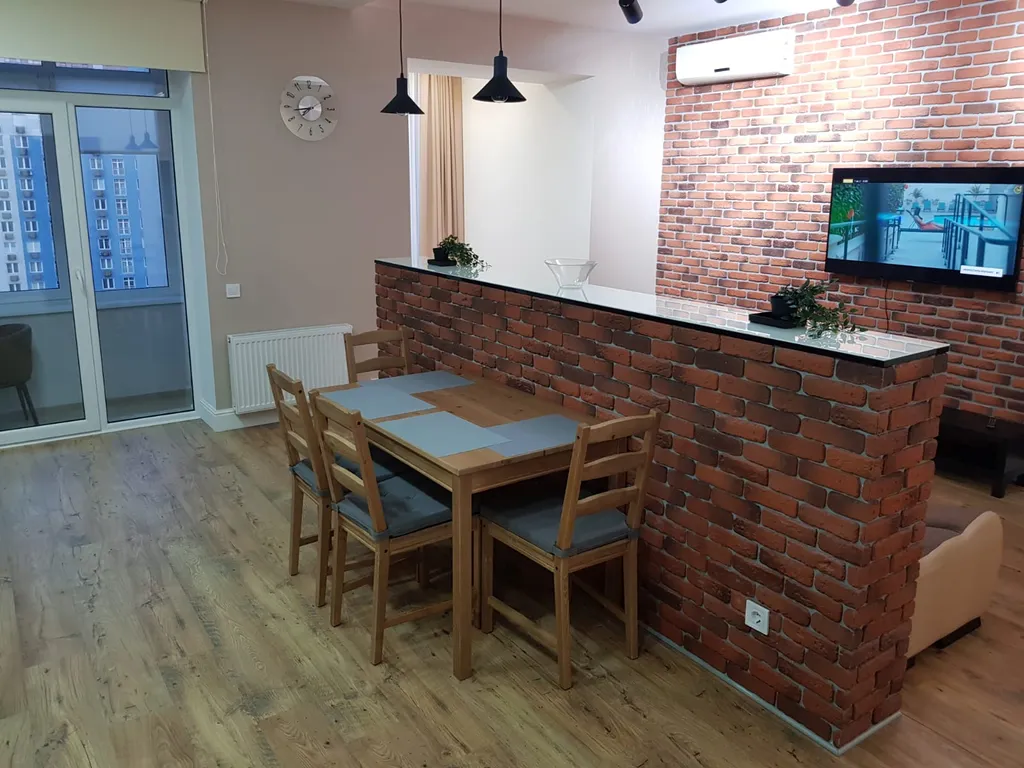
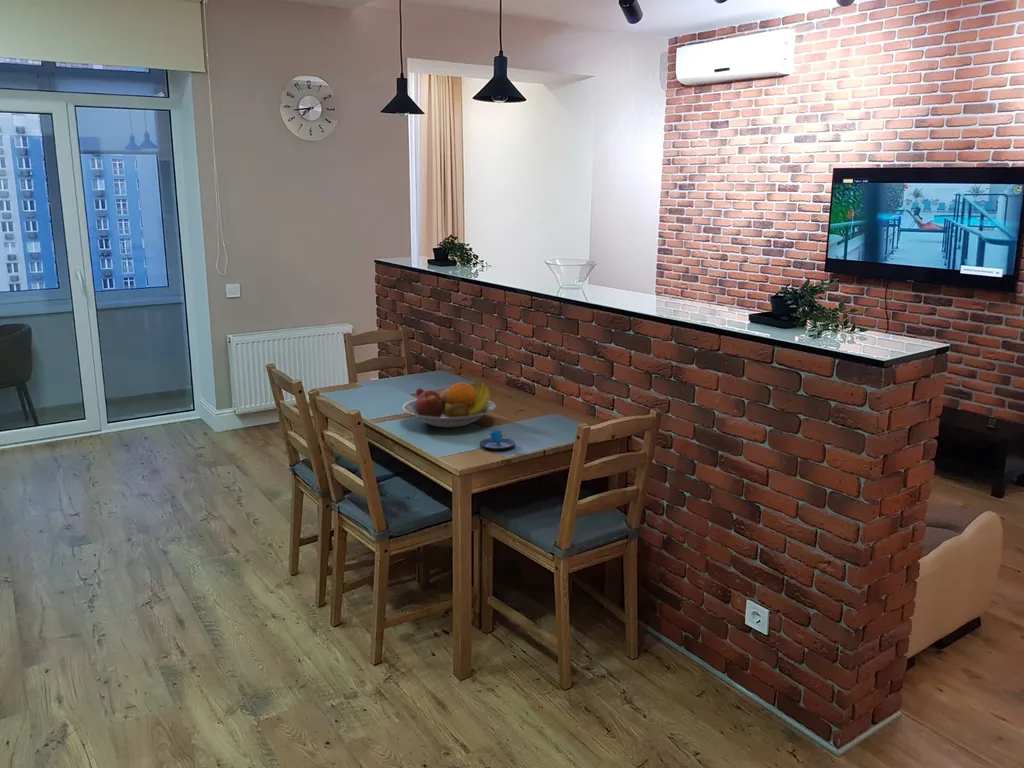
+ fruit bowl [402,380,497,428]
+ mug [479,429,516,451]
